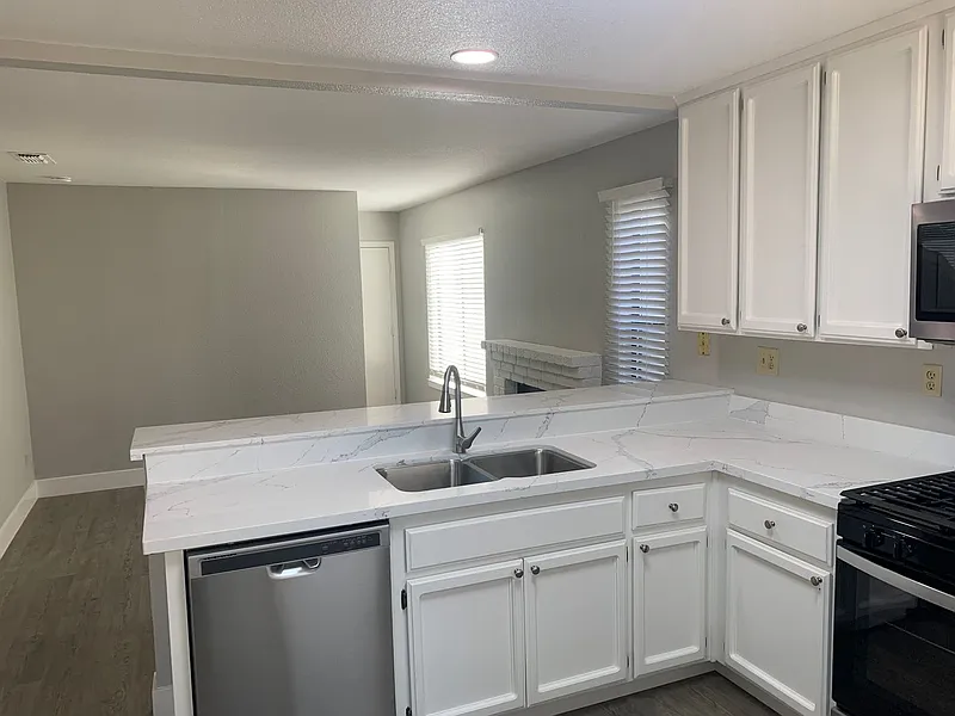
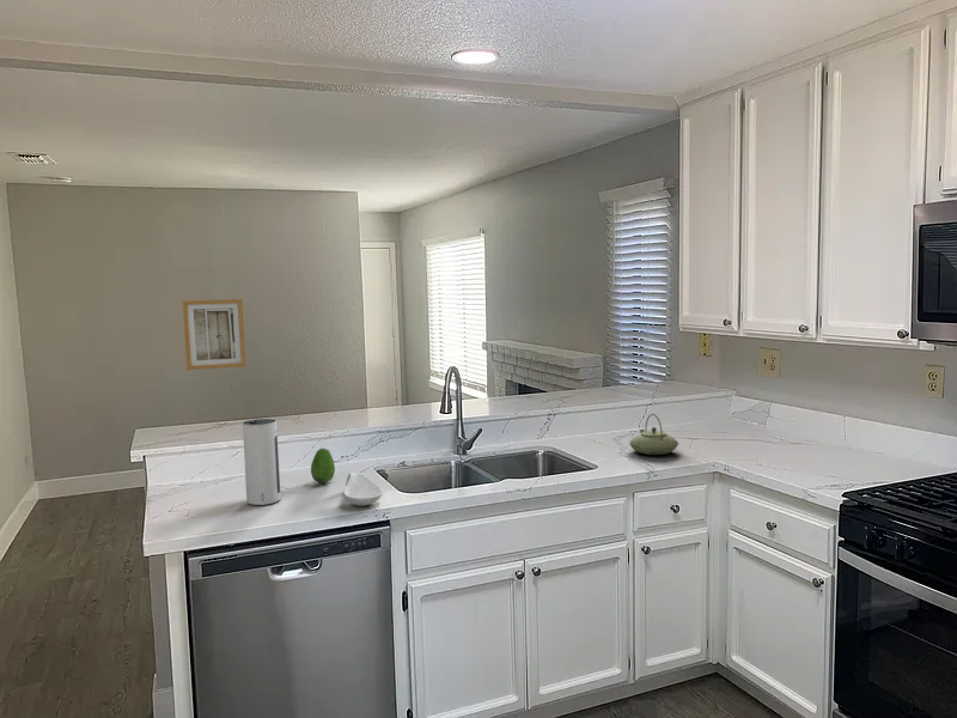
+ wall art [182,298,248,371]
+ teapot [628,413,679,456]
+ spoon rest [343,470,384,507]
+ fruit [310,448,336,485]
+ speaker [242,418,281,506]
